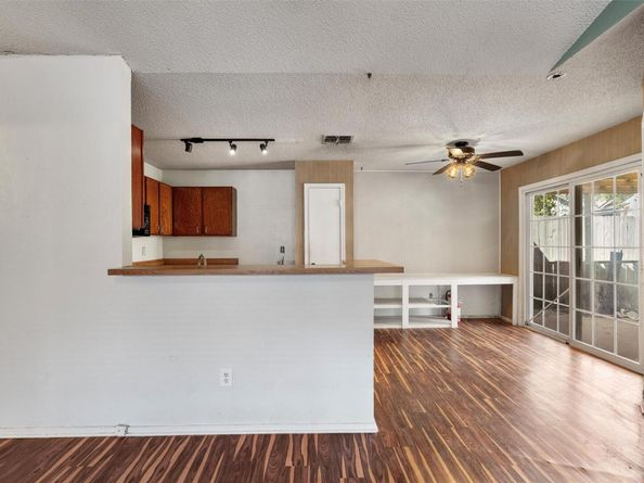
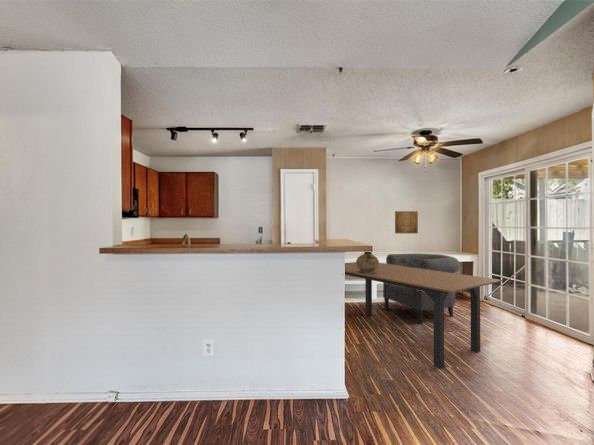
+ chair [382,253,461,325]
+ dining table [344,261,503,370]
+ wall art [394,210,419,234]
+ ceramic jug [355,251,380,273]
